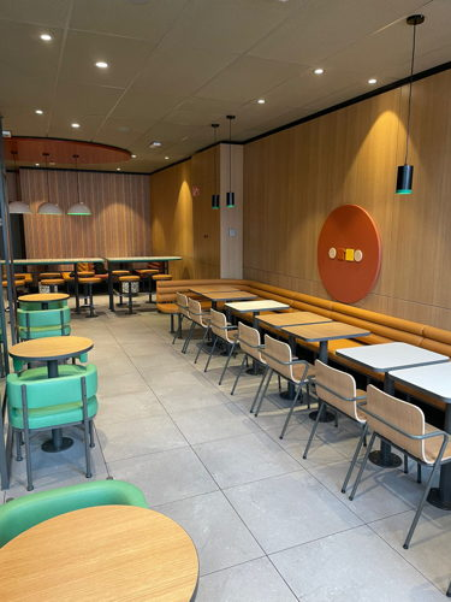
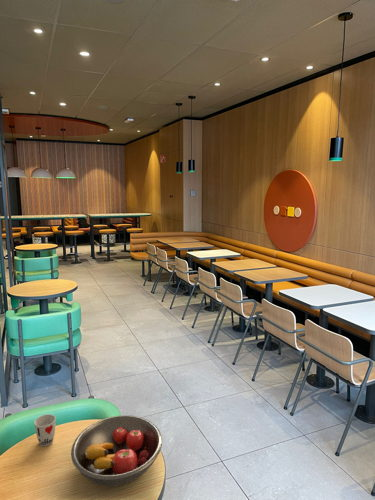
+ cup [33,413,56,447]
+ fruit bowl [70,414,163,487]
